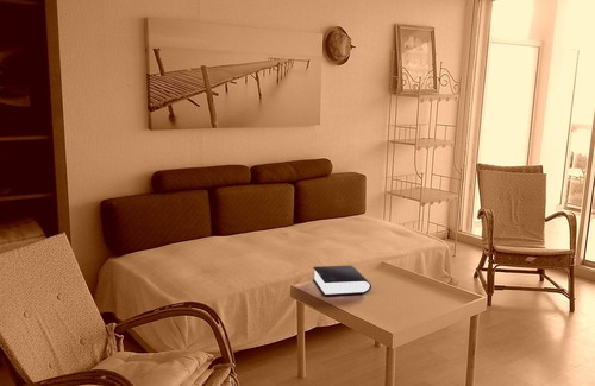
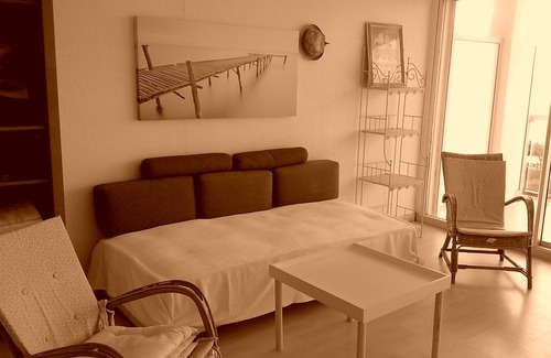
- book [312,265,372,297]
